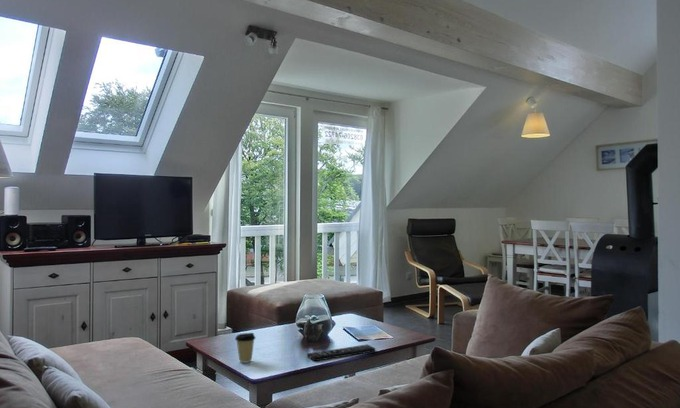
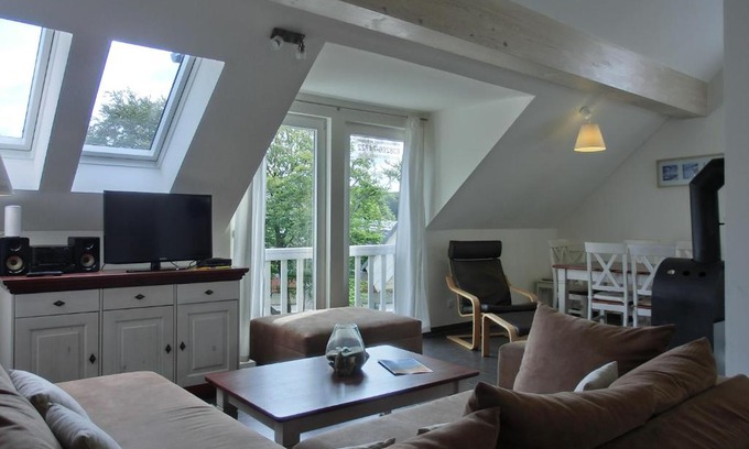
- remote control [306,344,376,362]
- coffee cup [234,332,257,364]
